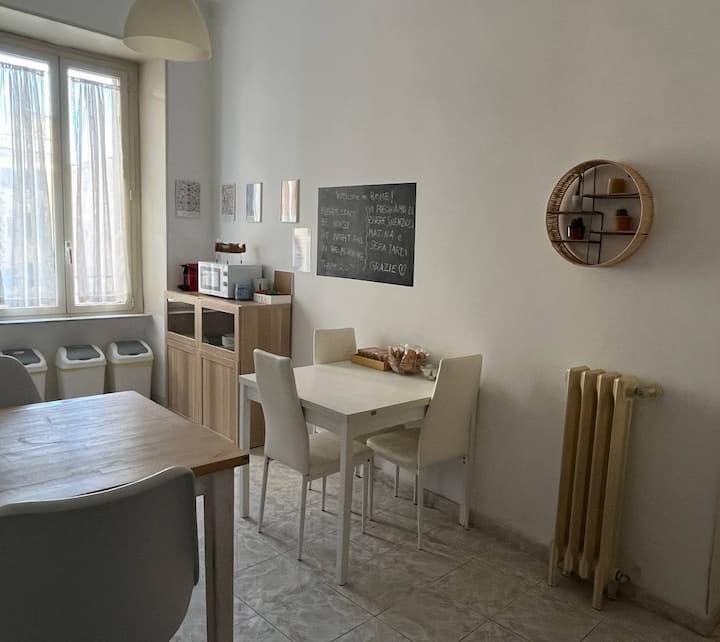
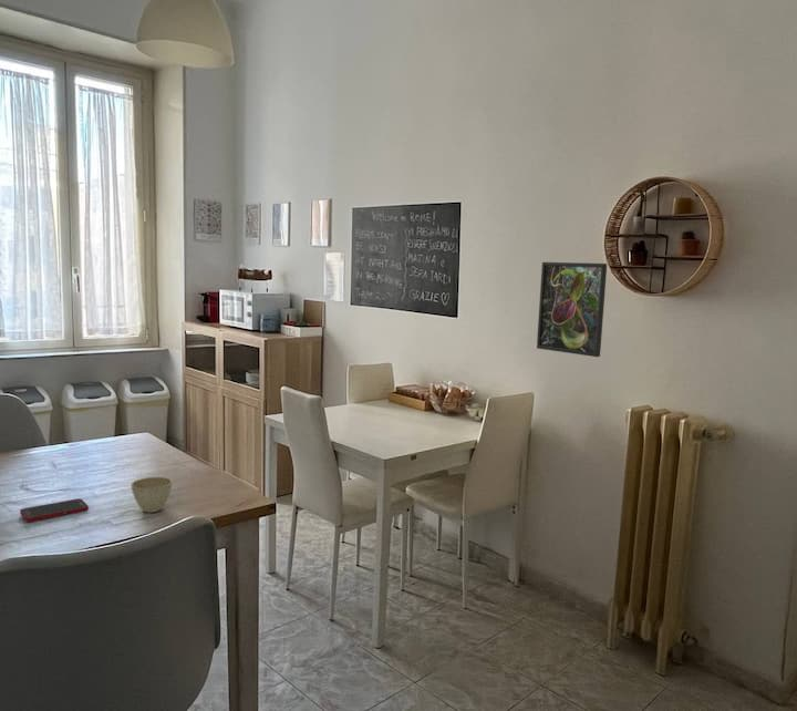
+ flower pot [130,475,174,514]
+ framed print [536,261,608,358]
+ cell phone [19,497,90,523]
